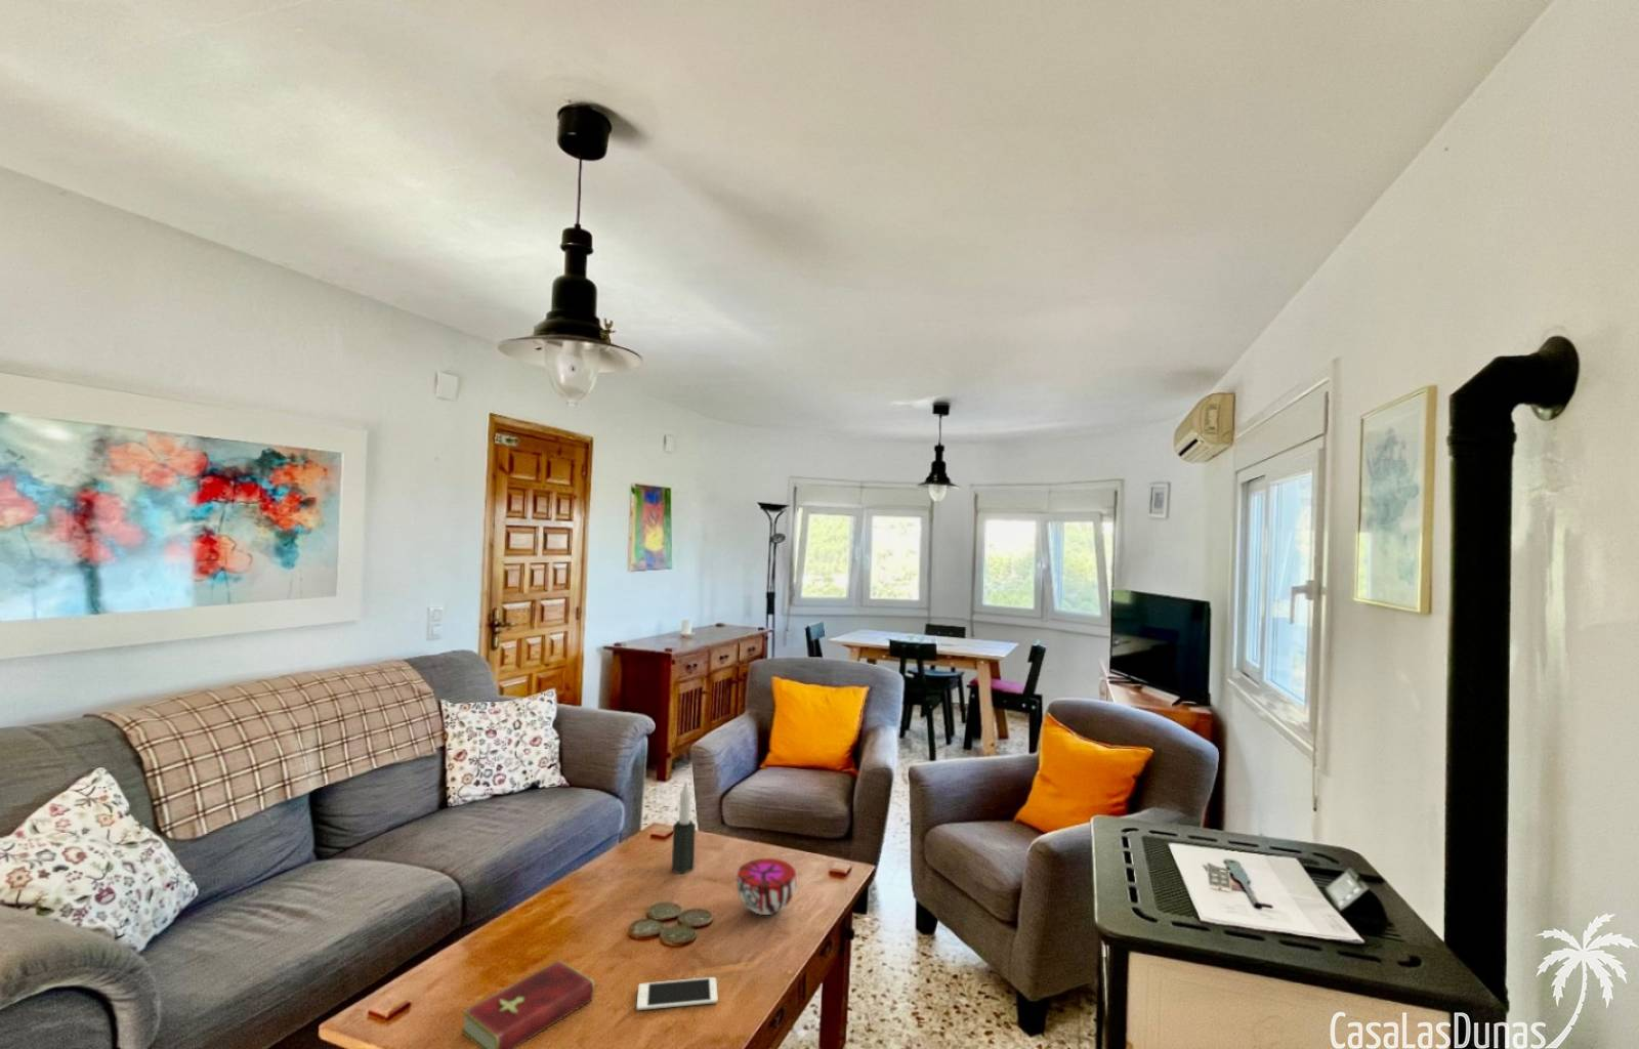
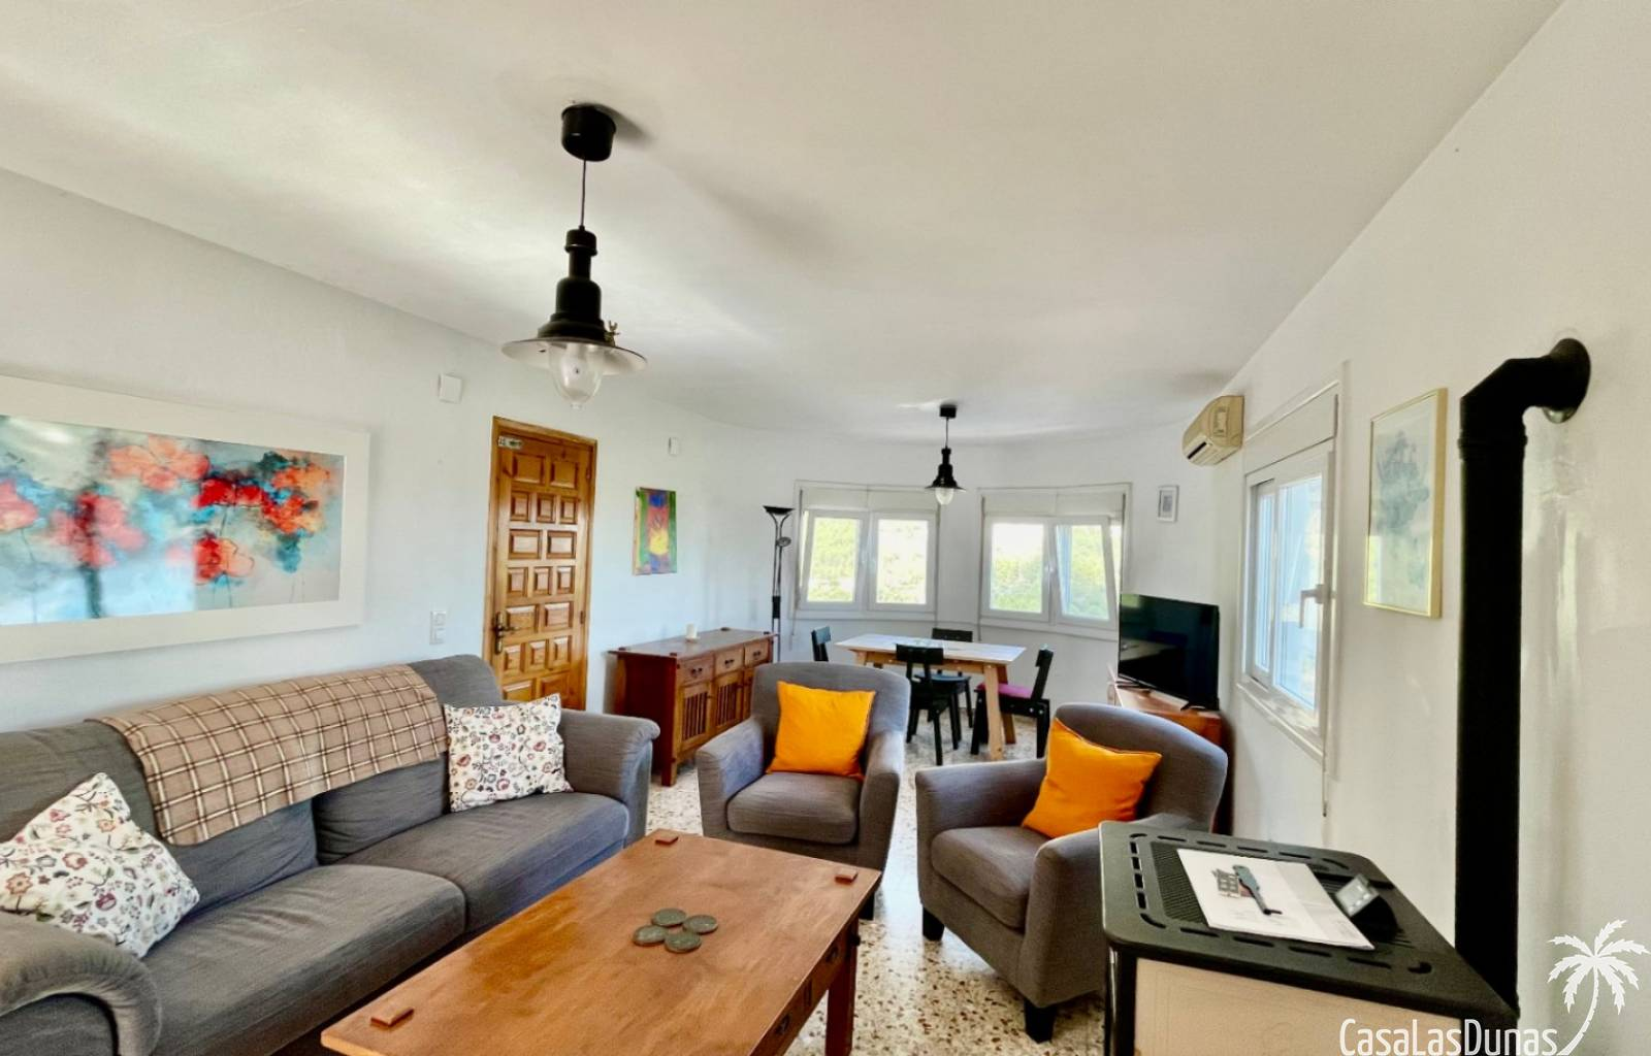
- candle [671,780,696,875]
- cell phone [637,976,719,1011]
- decorative bowl [736,858,798,916]
- hardcover book [460,959,596,1049]
